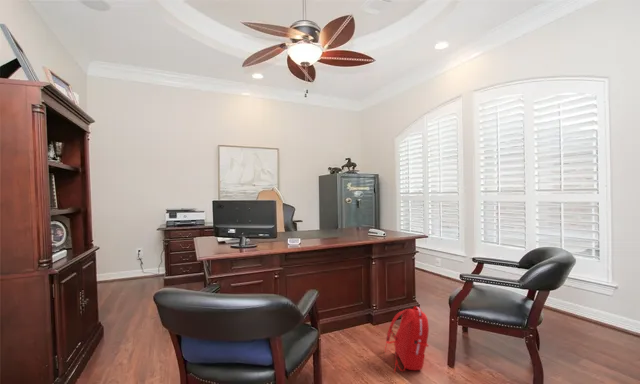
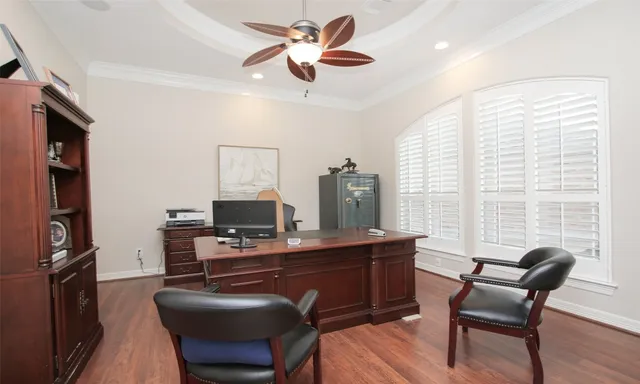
- backpack [384,305,430,374]
